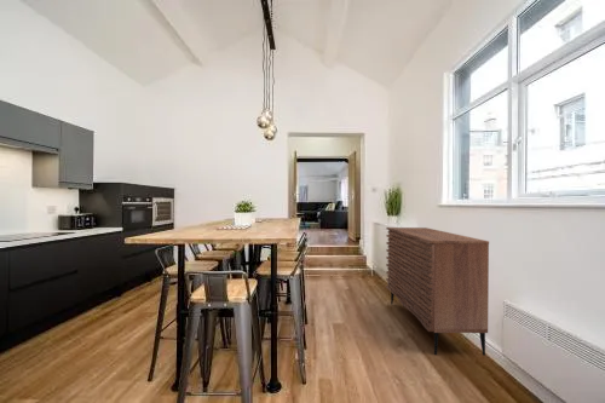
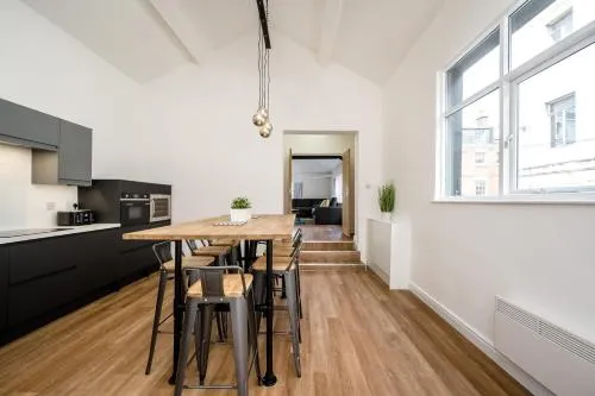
- sideboard [385,226,490,357]
